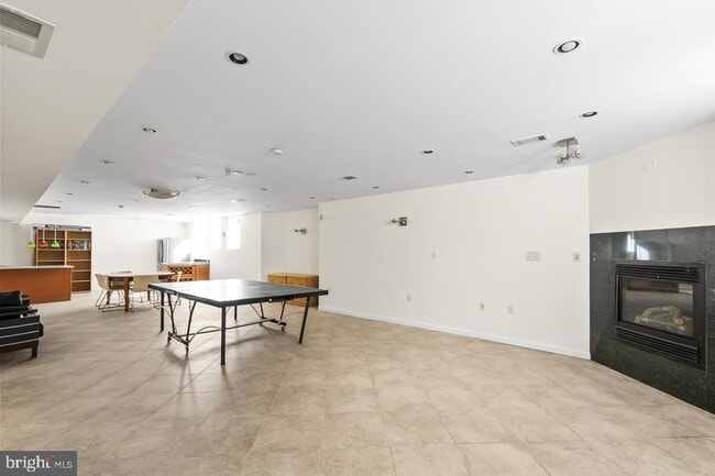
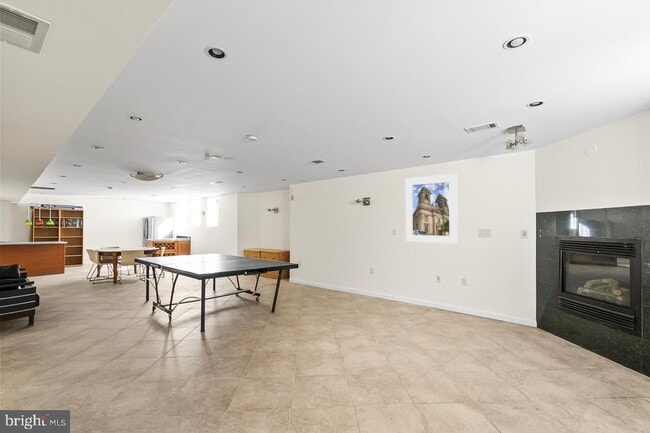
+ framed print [405,173,459,245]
